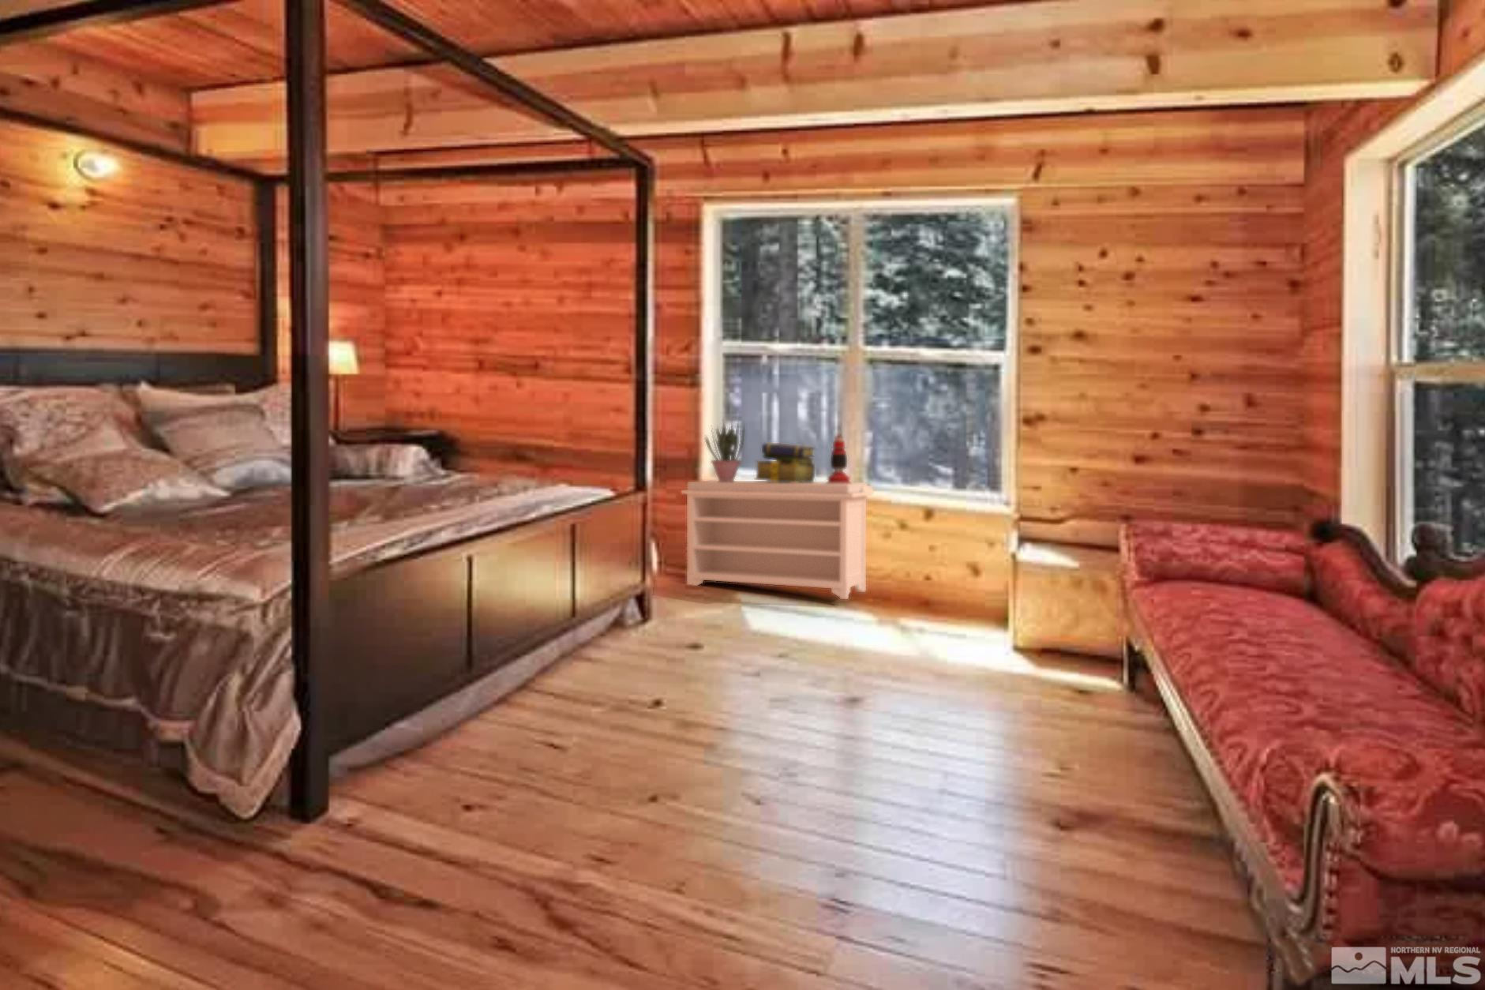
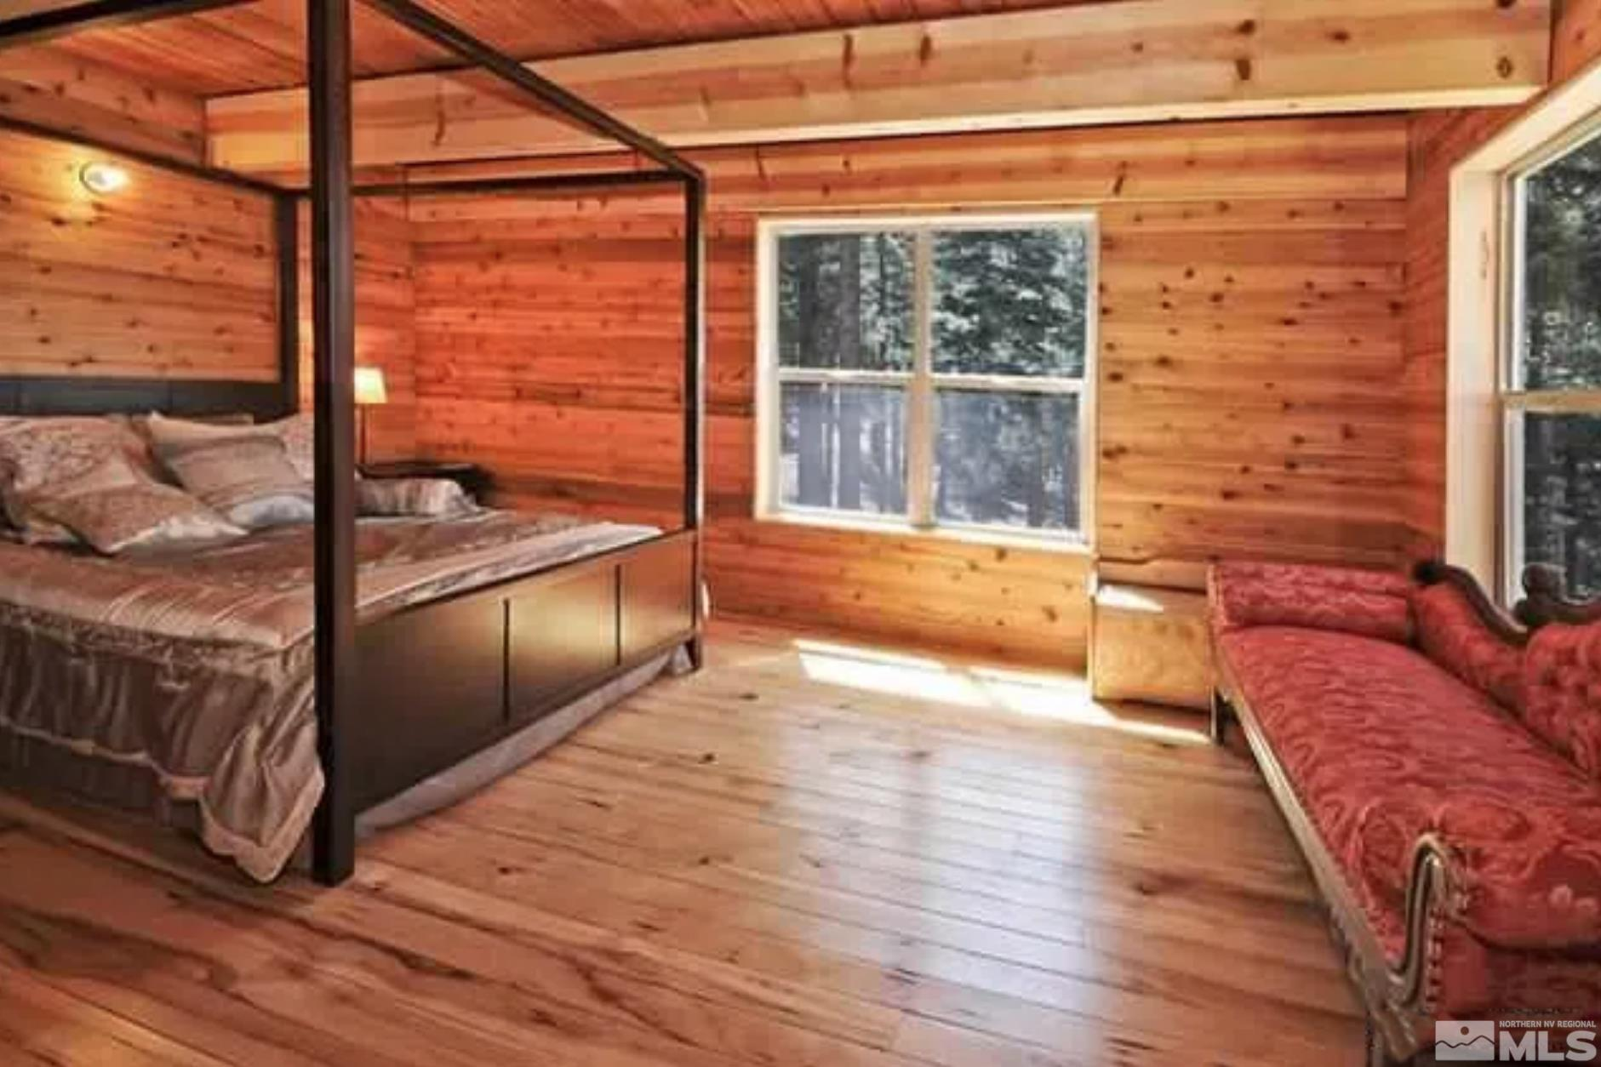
- potted plant [704,419,746,482]
- stack of books [754,442,817,483]
- bench [681,480,874,600]
- lantern [825,425,852,484]
